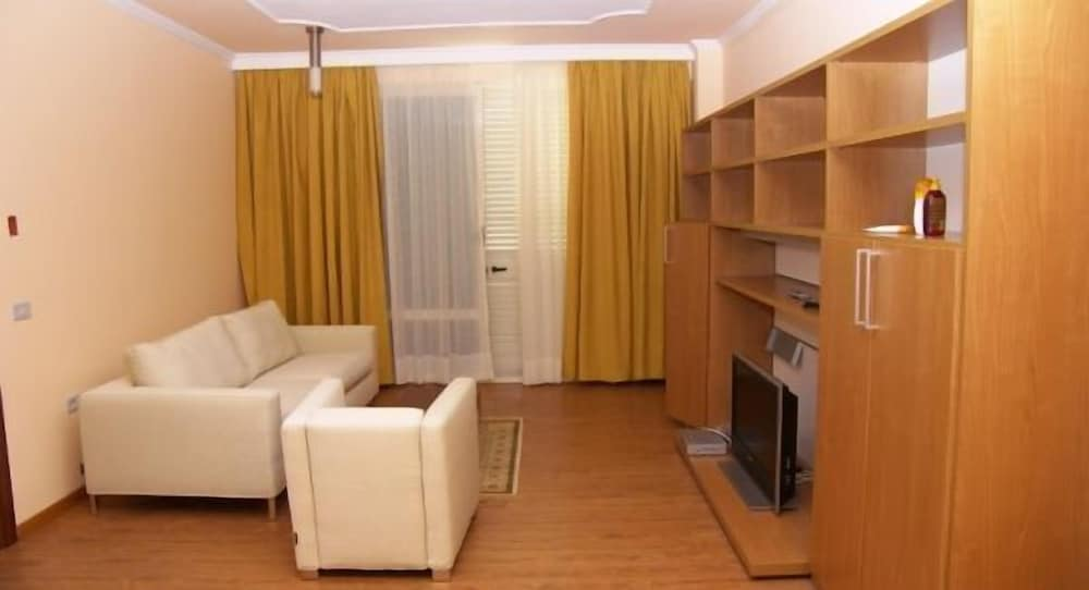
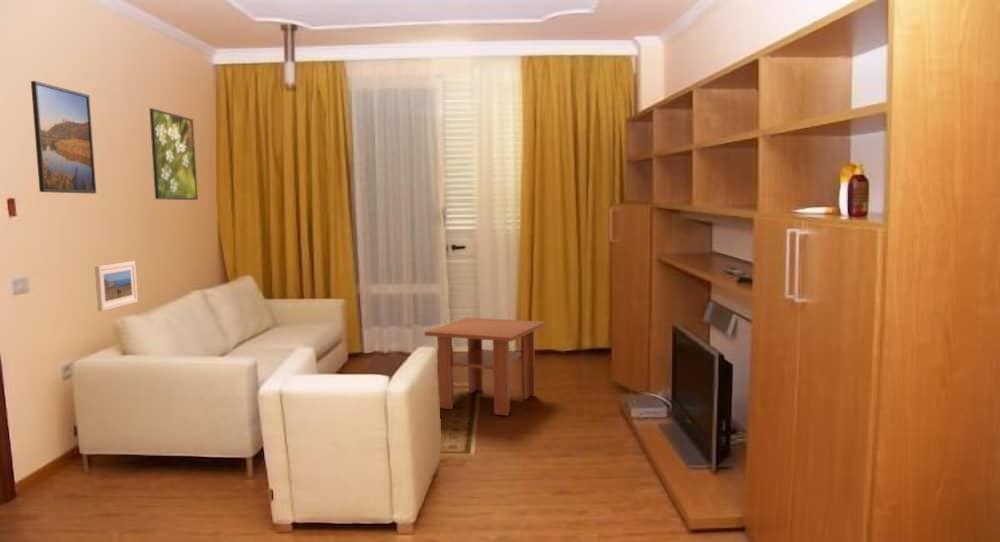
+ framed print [149,107,199,201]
+ coffee table [424,316,546,417]
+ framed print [94,260,139,312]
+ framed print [30,80,97,195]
